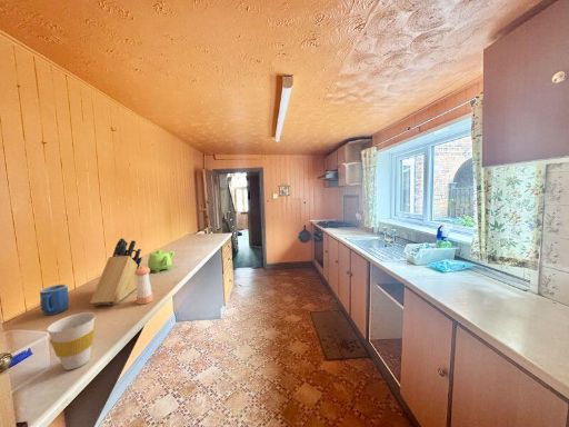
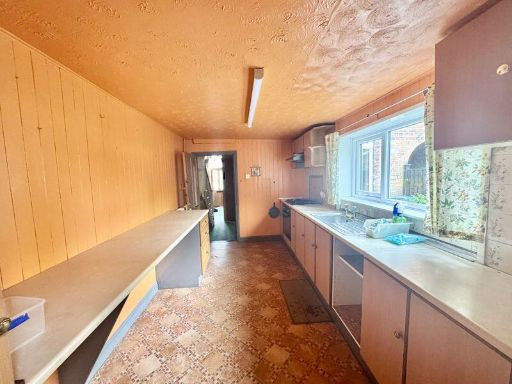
- cup [46,311,97,371]
- teapot [147,249,176,274]
- mug [39,284,70,316]
- knife block [89,237,143,307]
- pepper shaker [134,266,153,306]
